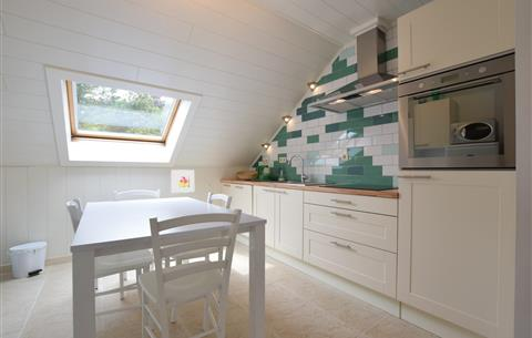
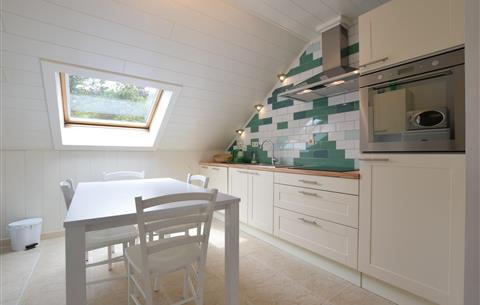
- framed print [171,168,195,194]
